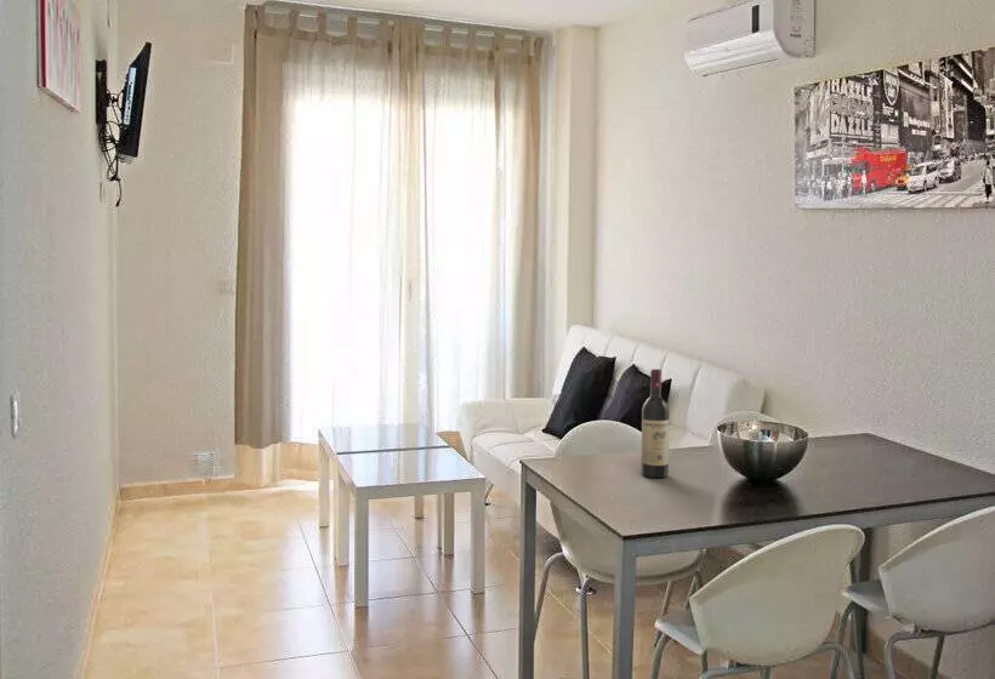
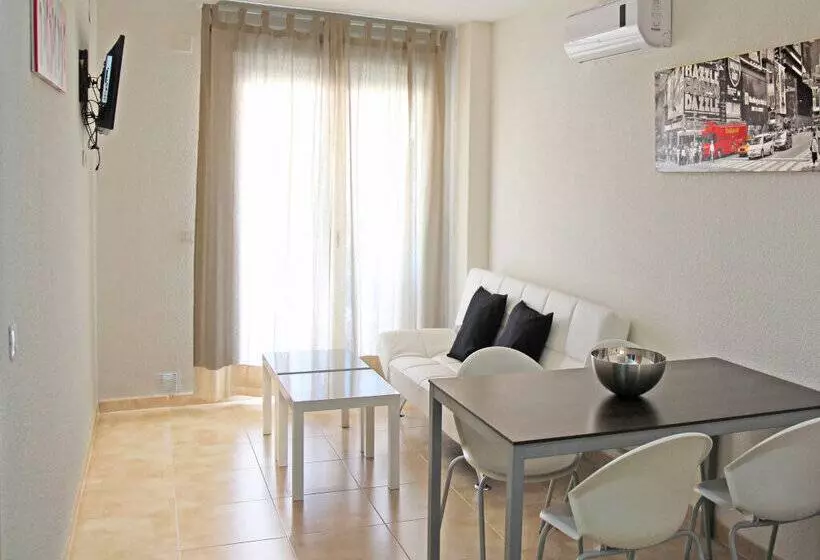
- wine bottle [639,367,670,479]
